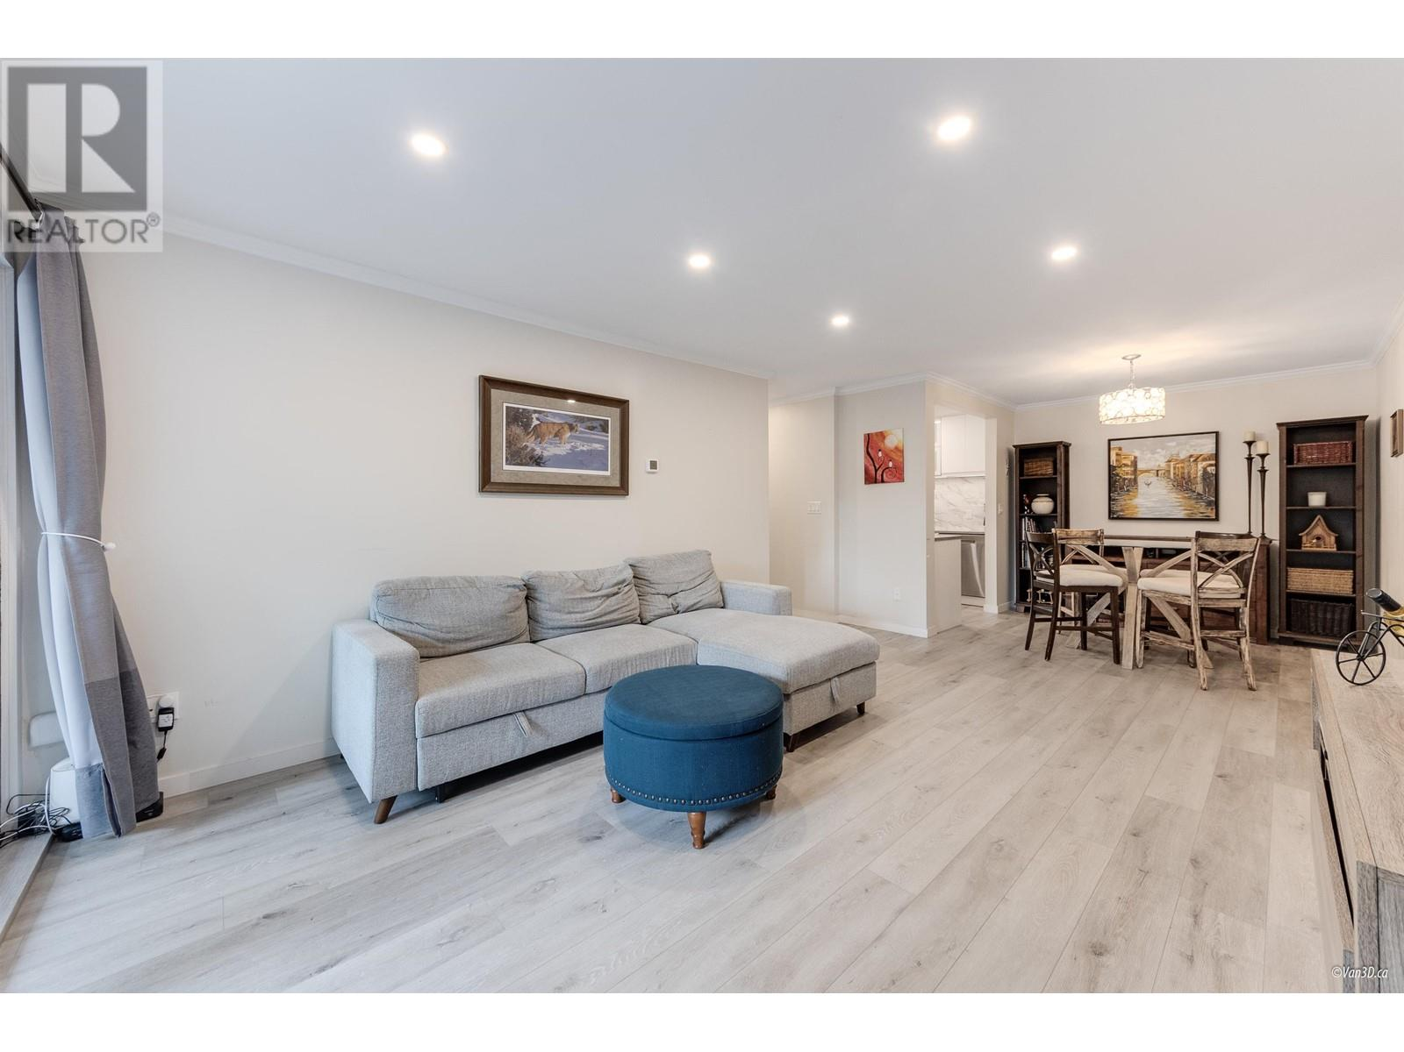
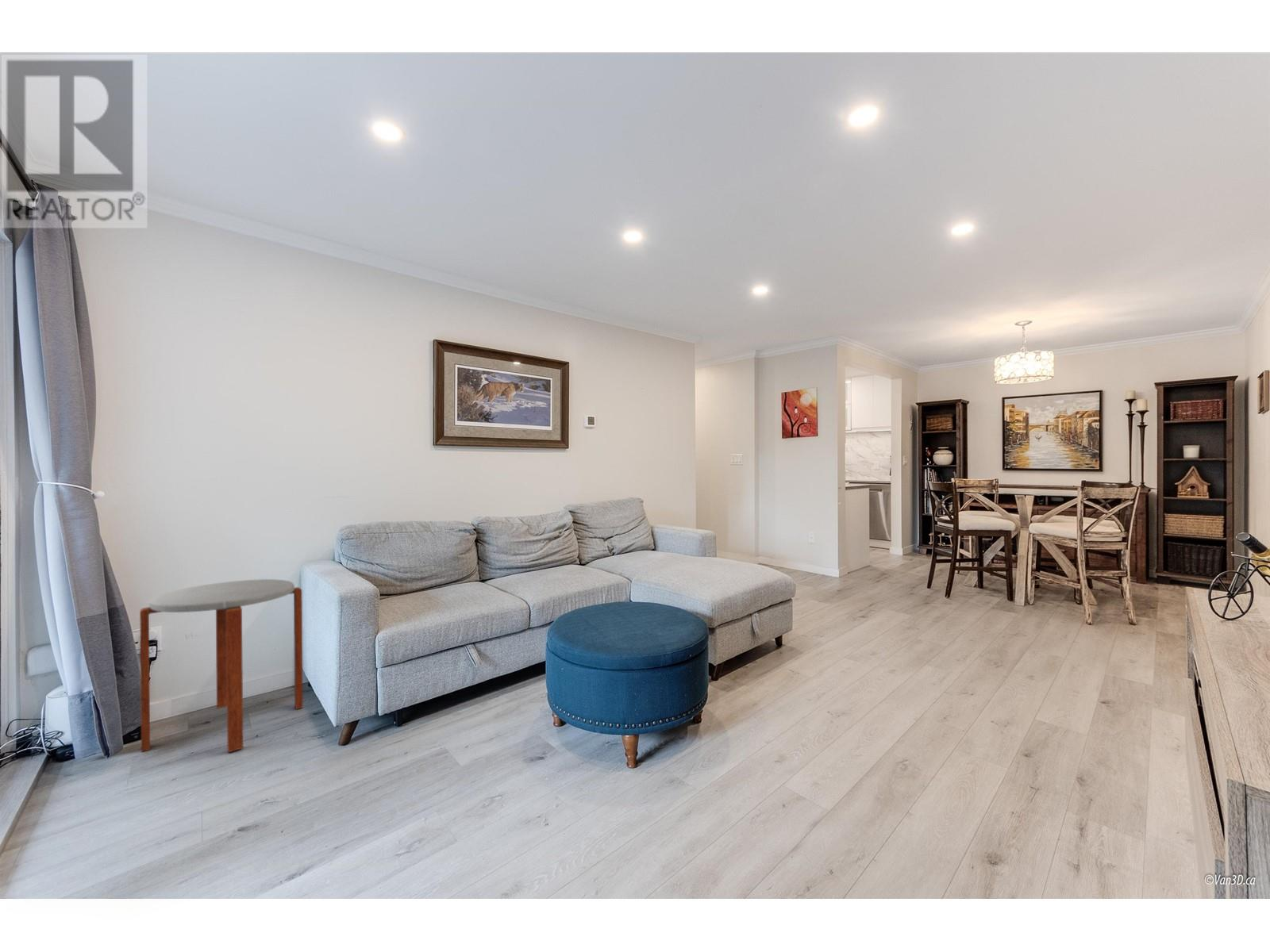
+ side table [139,578,304,754]
